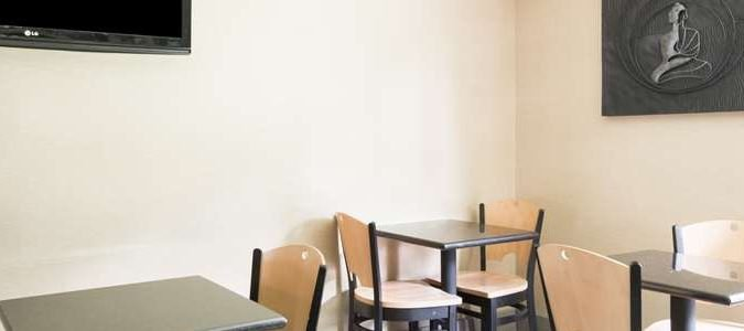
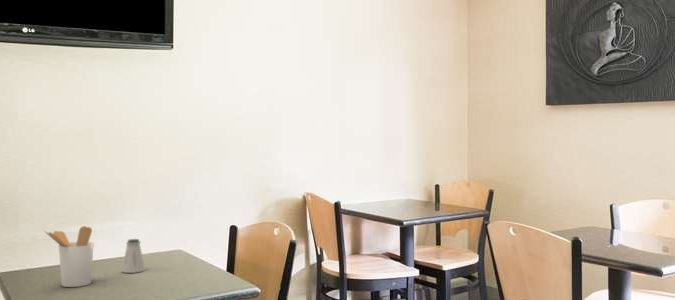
+ saltshaker [121,238,146,274]
+ utensil holder [43,225,95,288]
